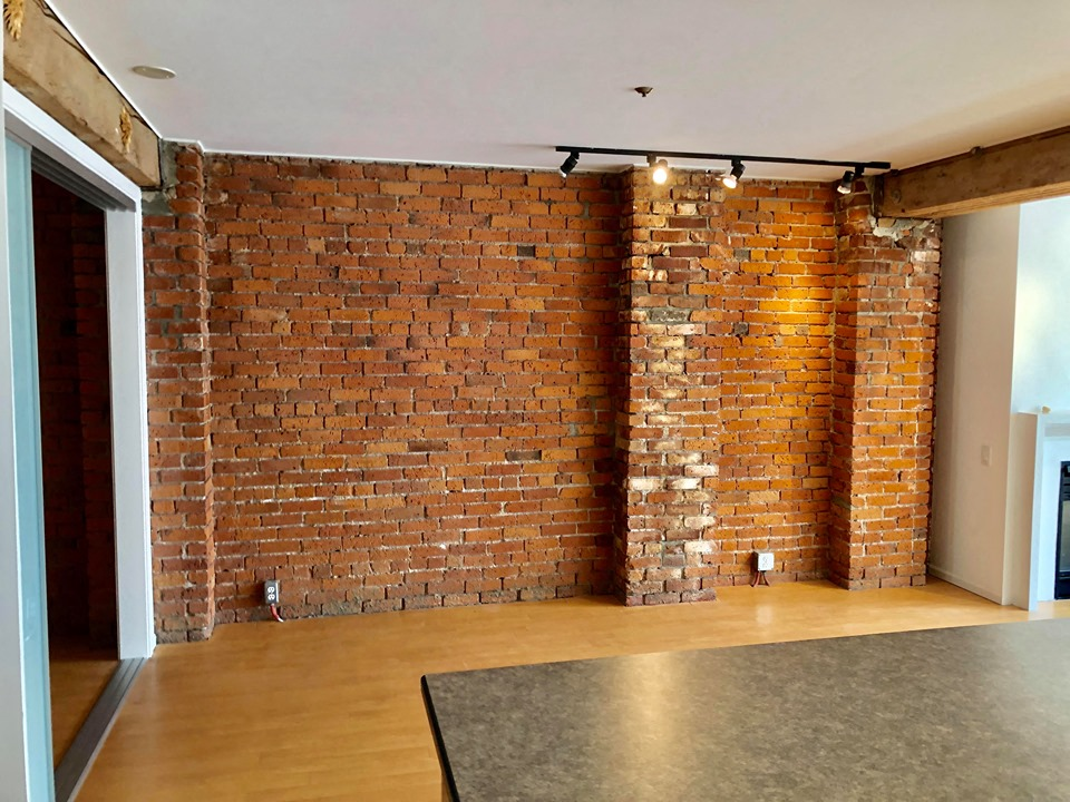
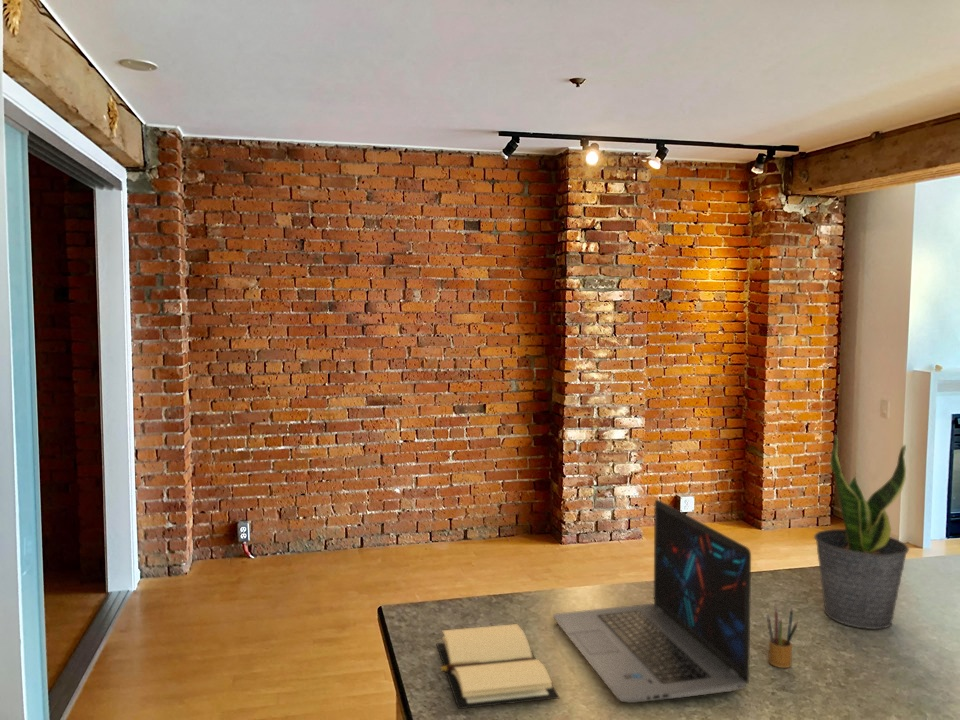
+ pencil box [765,604,798,669]
+ book [435,623,561,710]
+ laptop [552,499,752,704]
+ potted plant [813,433,910,630]
